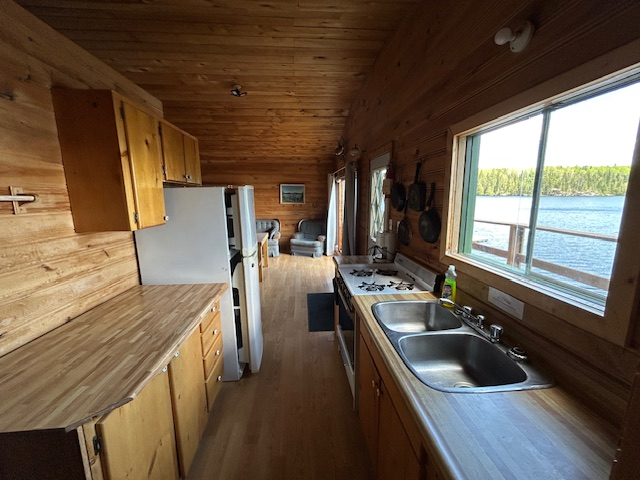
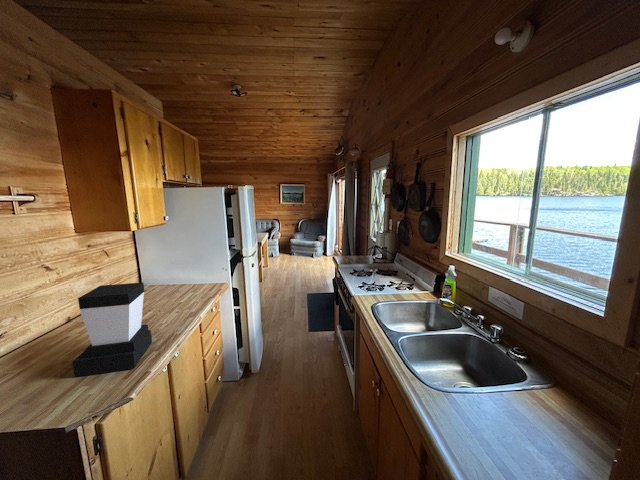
+ coffee maker [71,281,153,378]
